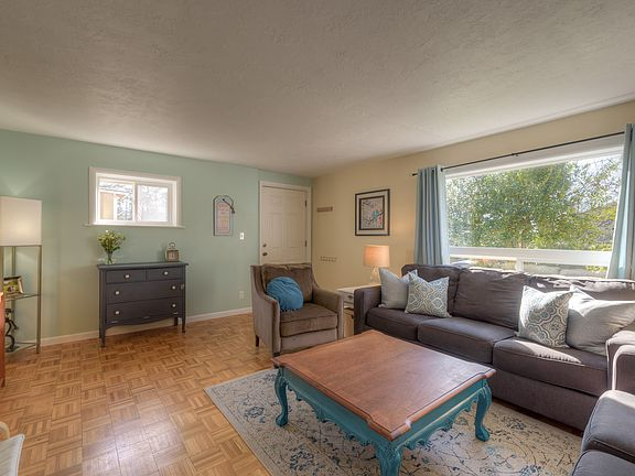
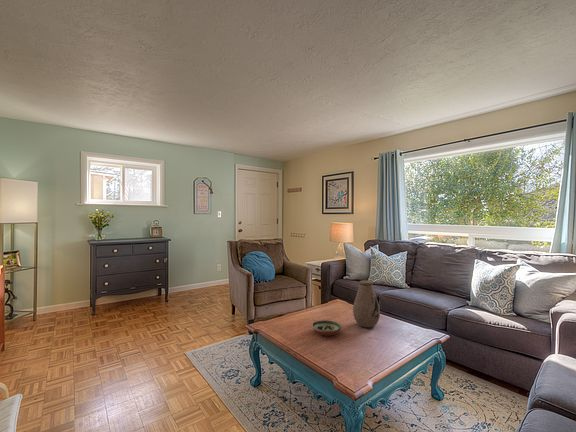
+ decorative bowl [311,319,342,337]
+ vase [352,279,381,329]
